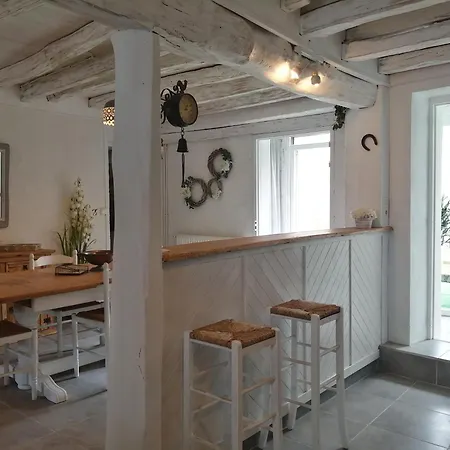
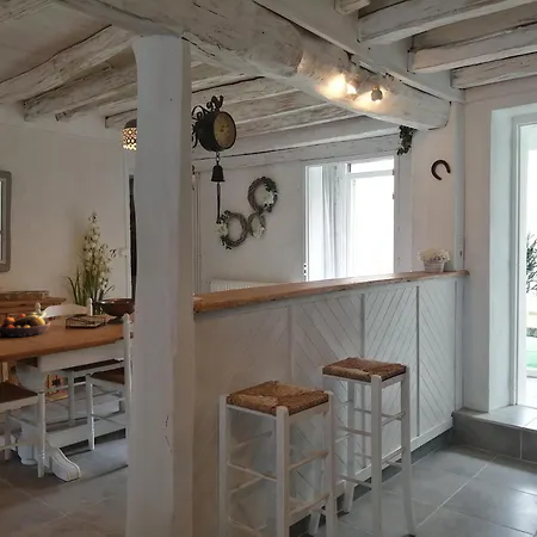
+ fruit bowl [0,311,51,338]
